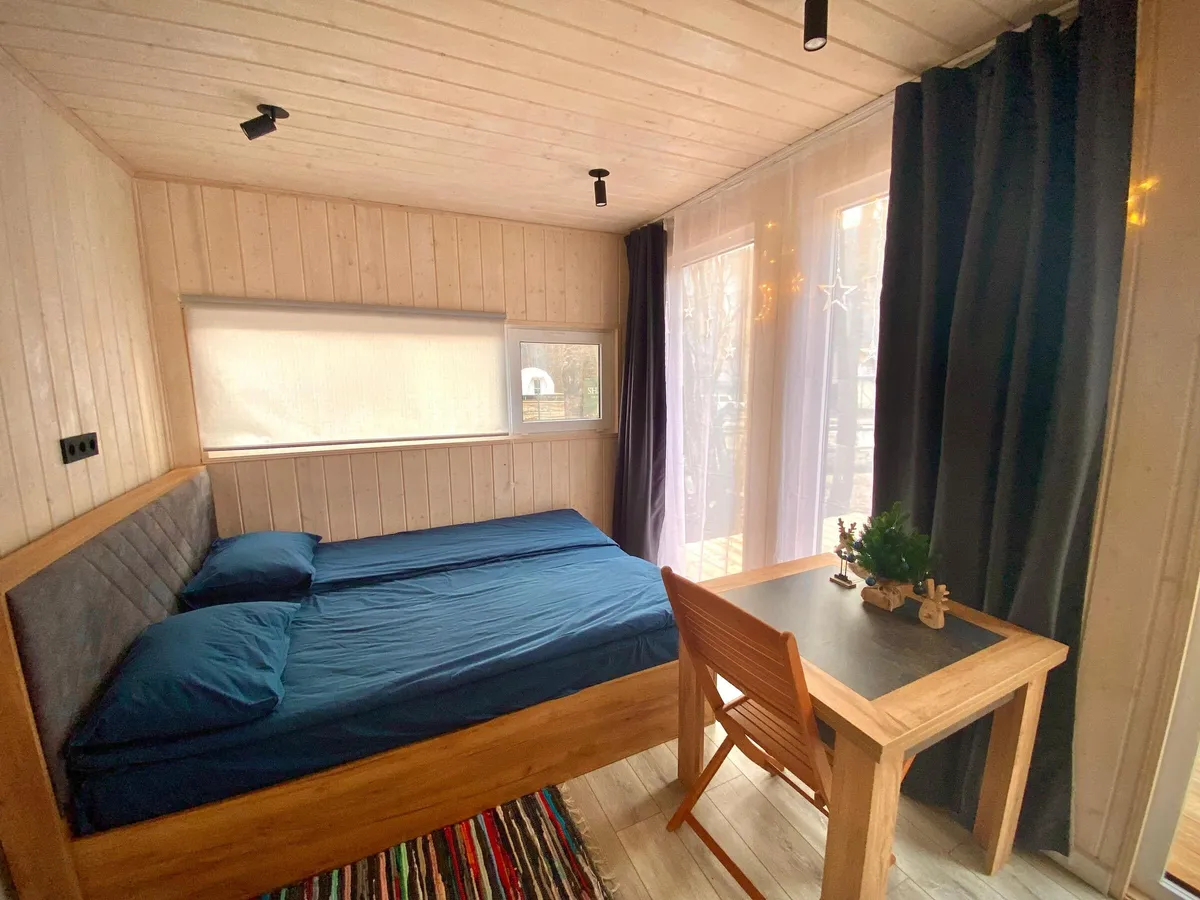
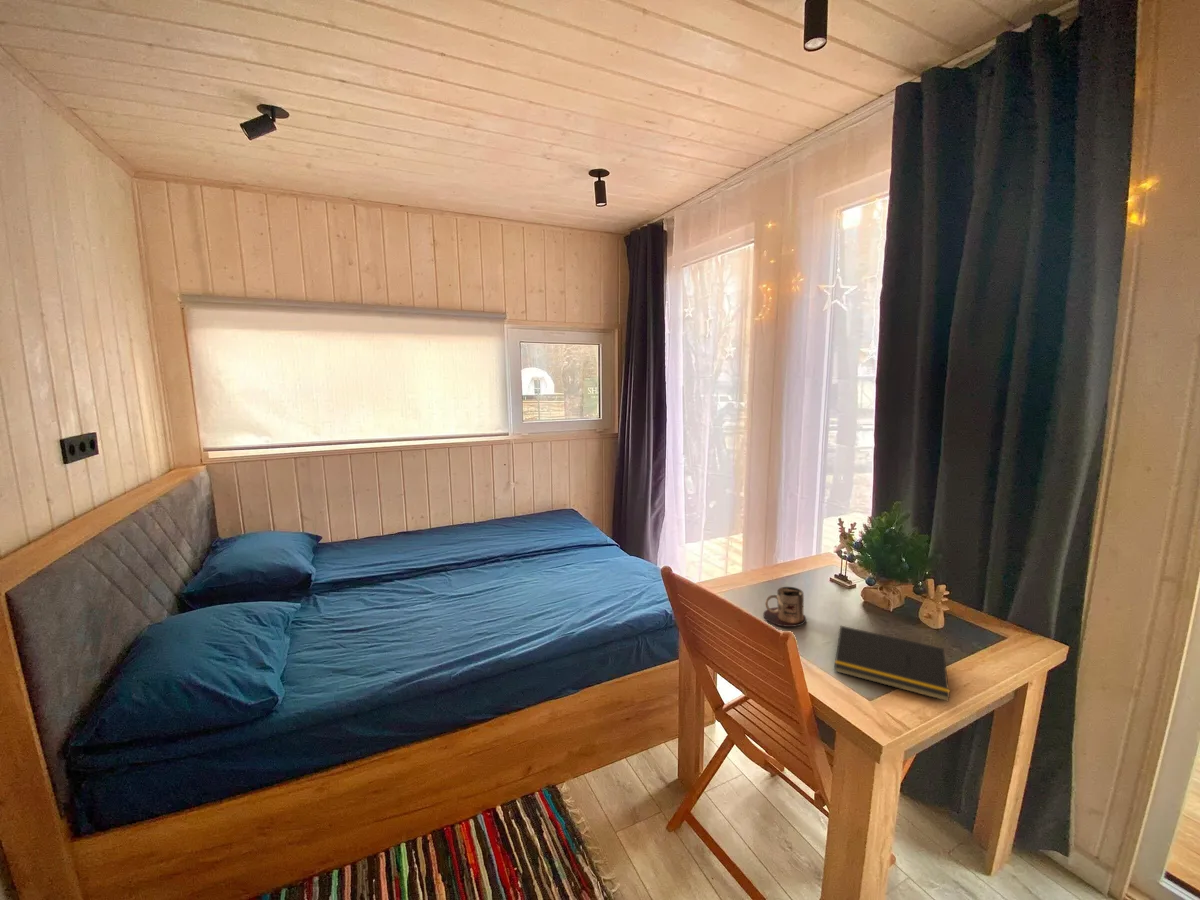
+ mug [762,586,807,628]
+ notepad [833,625,951,703]
